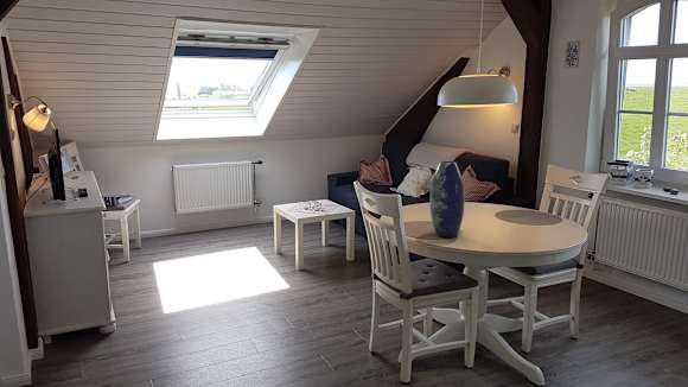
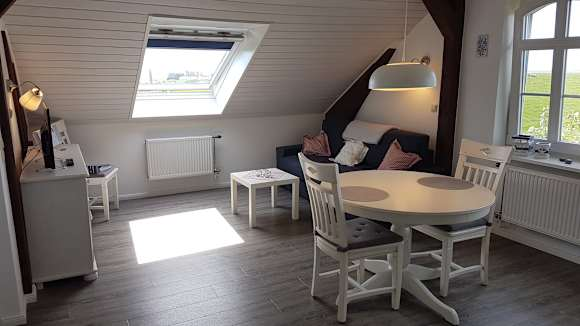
- vase [428,160,466,239]
